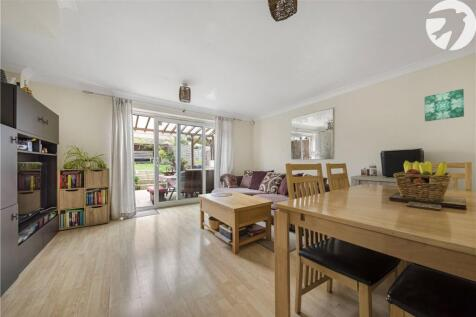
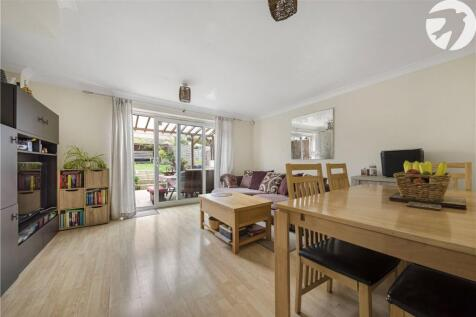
- wall art [424,88,465,122]
